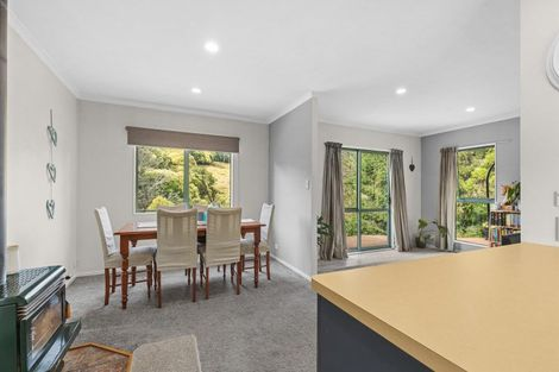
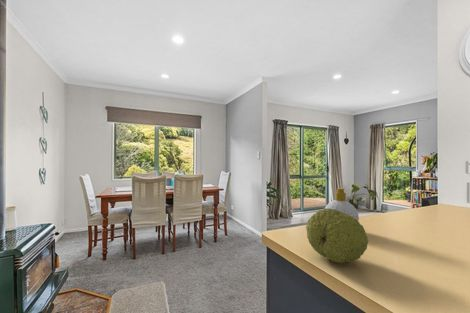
+ soap bottle [324,187,360,222]
+ fruit [305,208,369,264]
